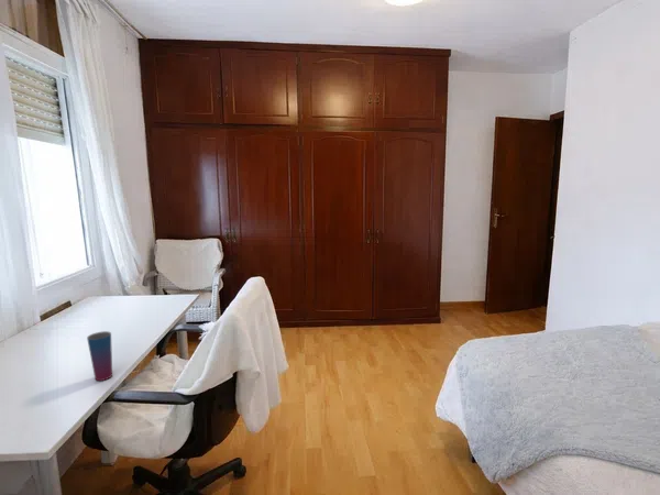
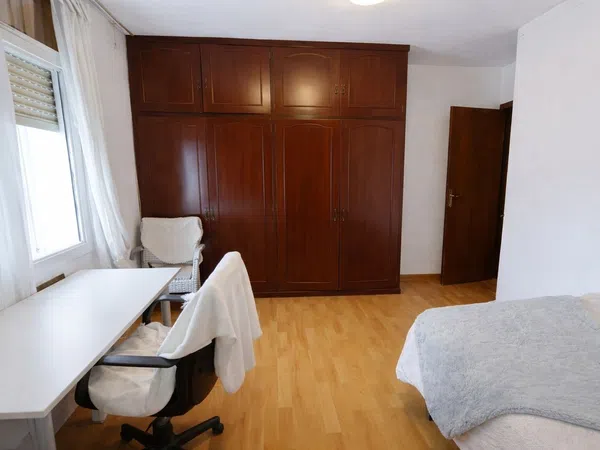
- cup [86,330,113,382]
